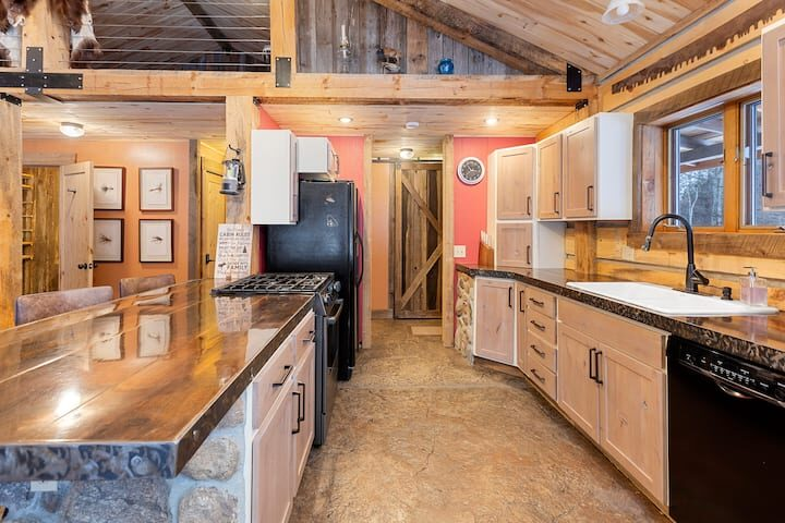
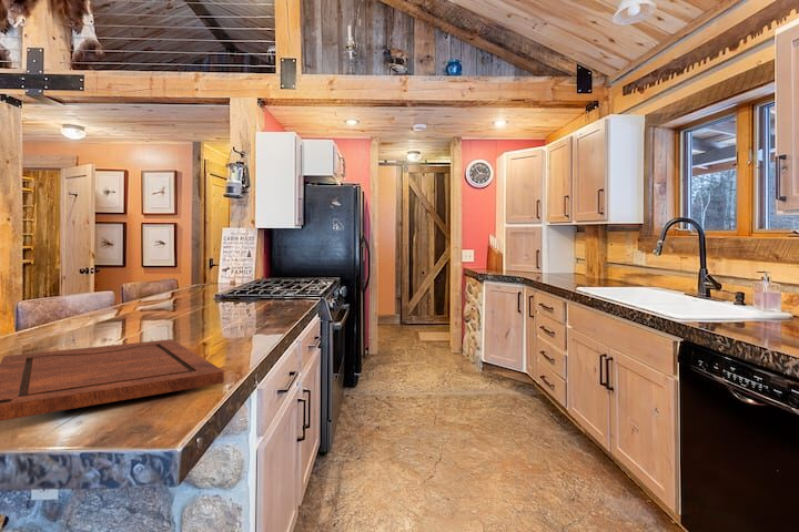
+ cutting board [0,338,225,422]
